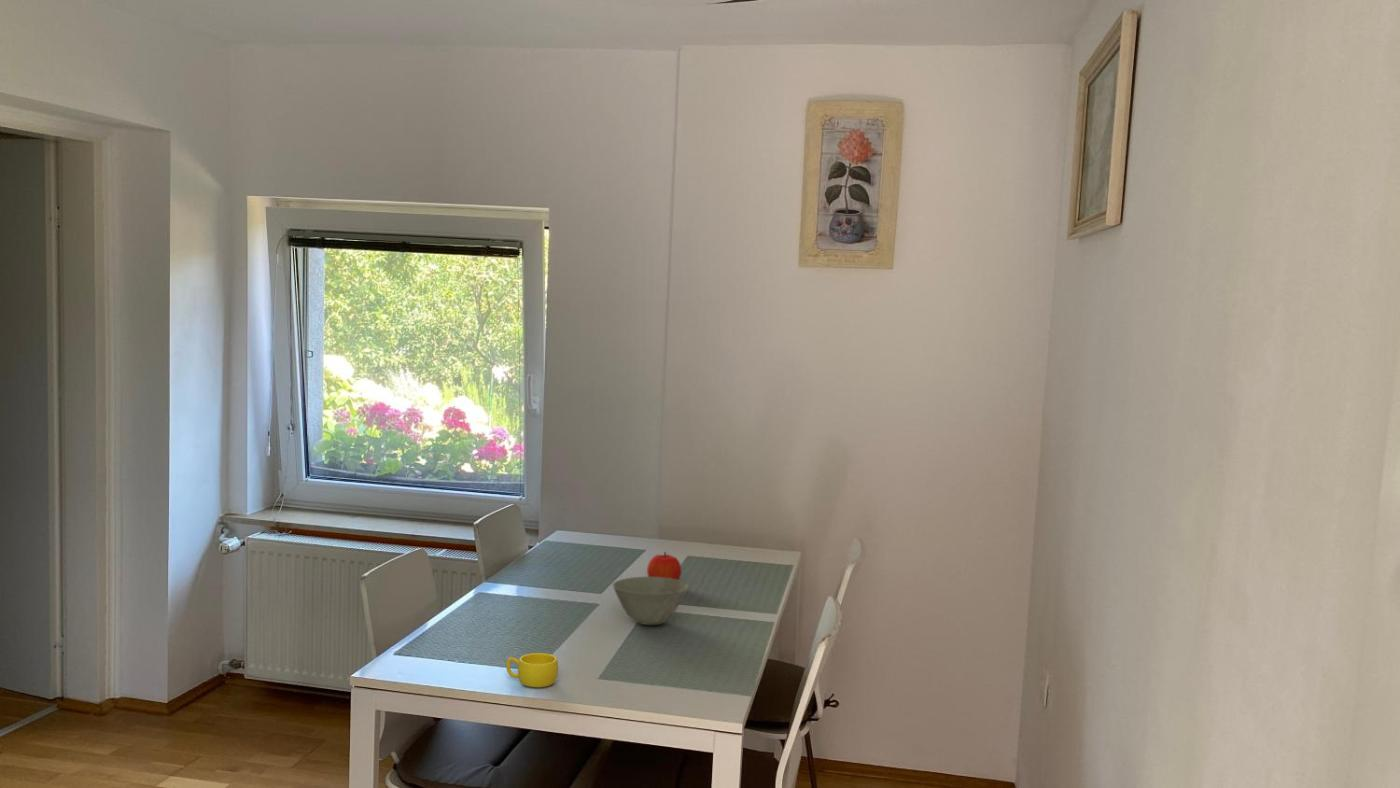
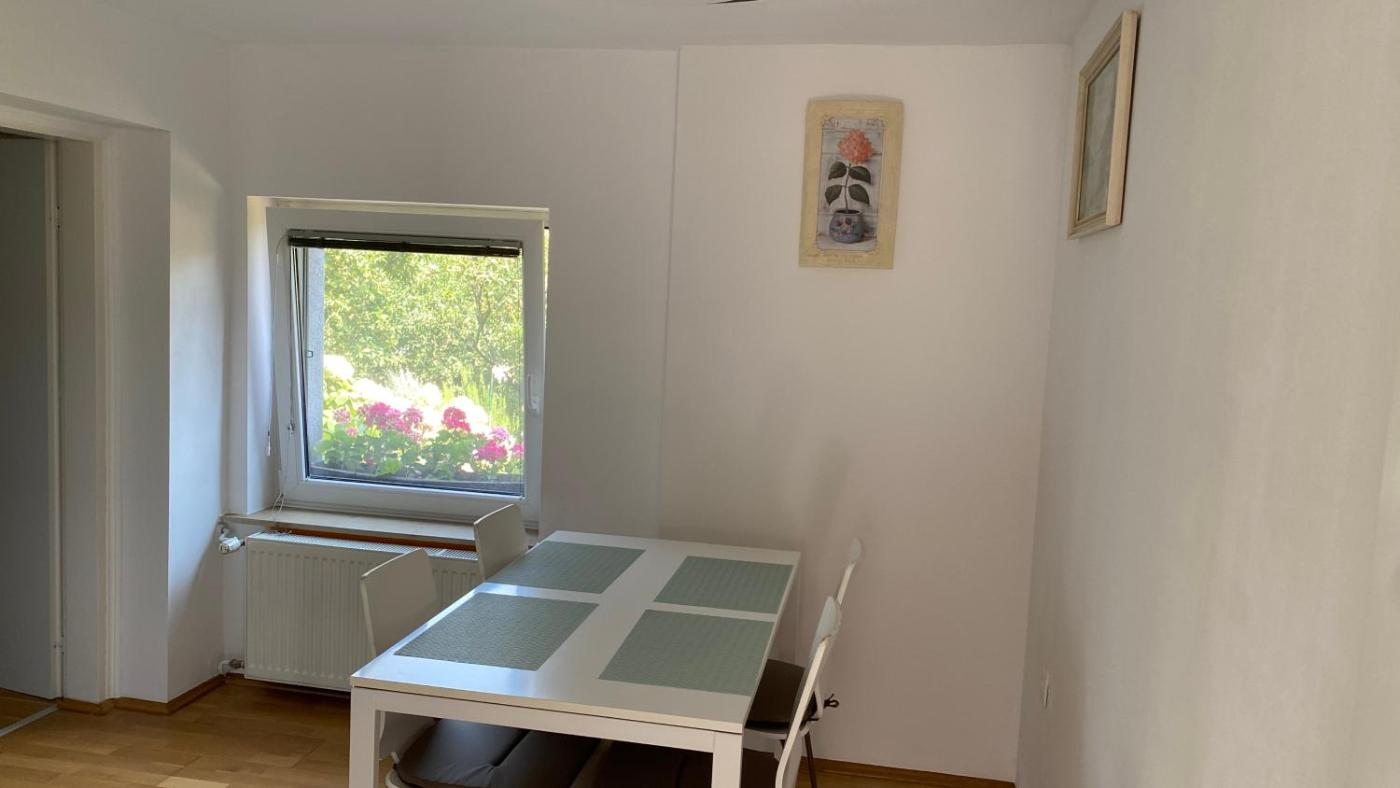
- cup [505,652,559,688]
- fruit [646,551,682,580]
- bowl [612,576,690,626]
